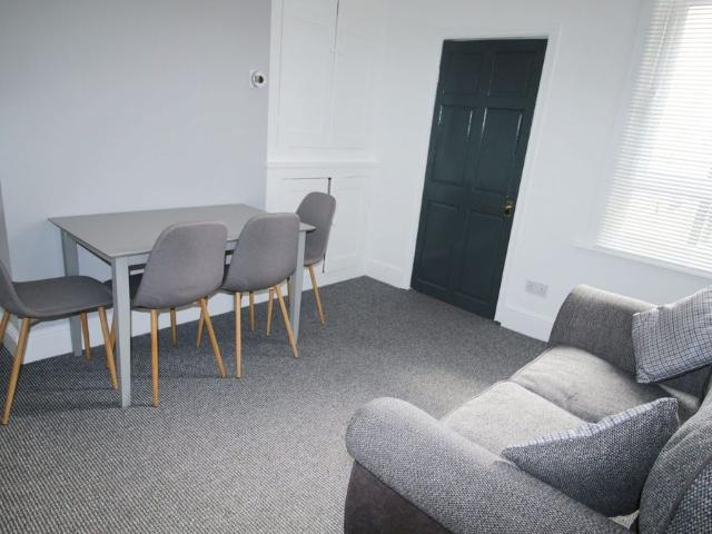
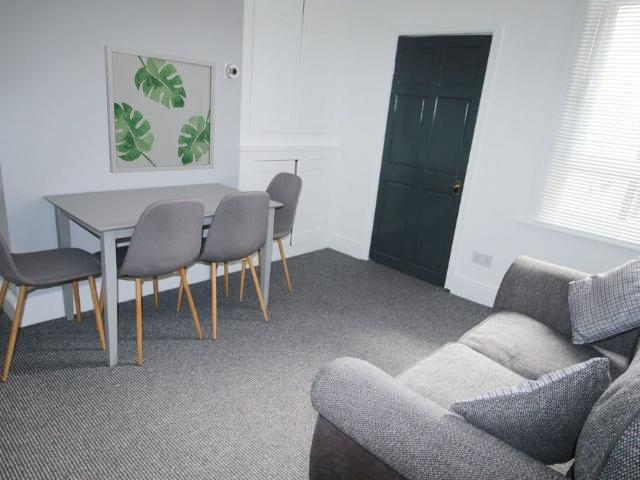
+ wall art [103,44,217,174]
